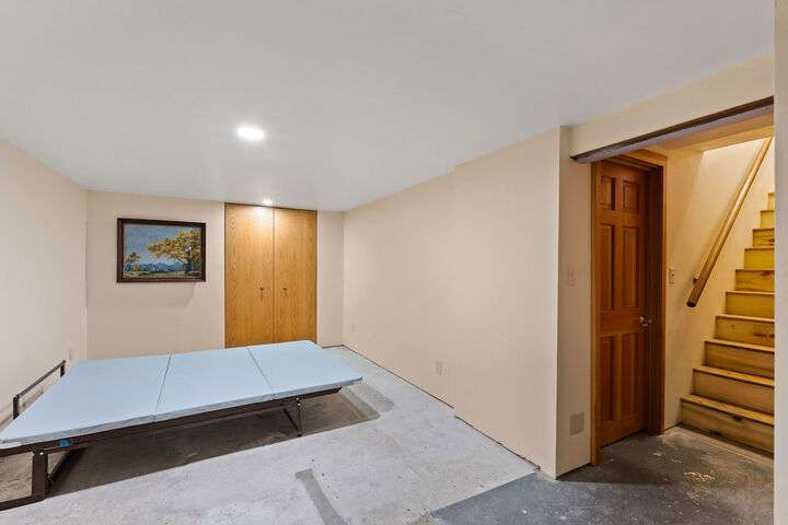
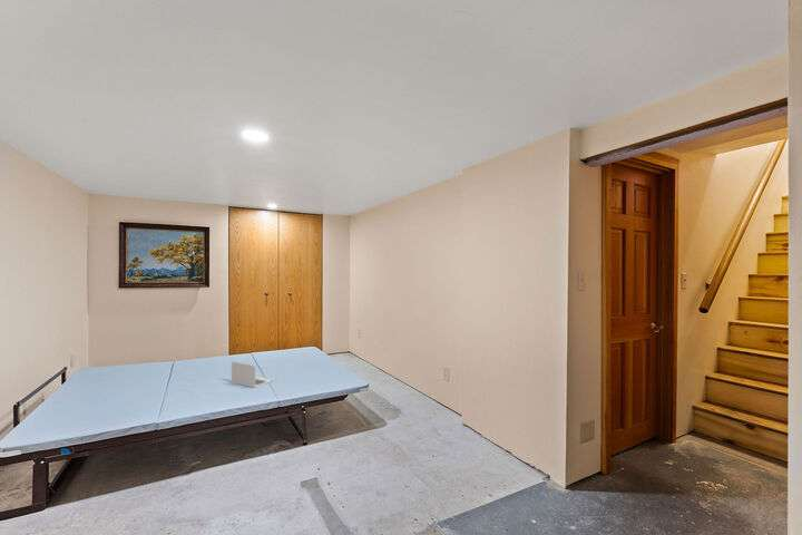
+ laptop [231,361,275,389]
